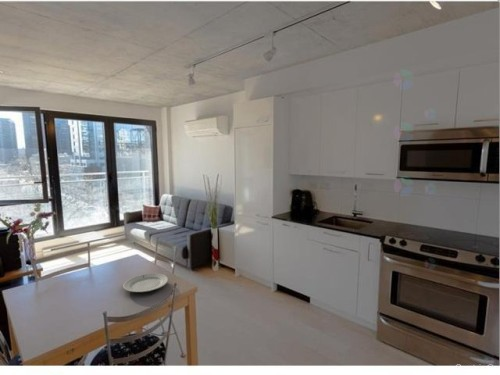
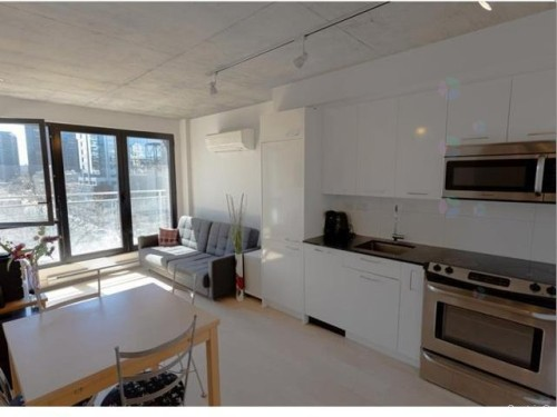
- chinaware [122,272,169,293]
